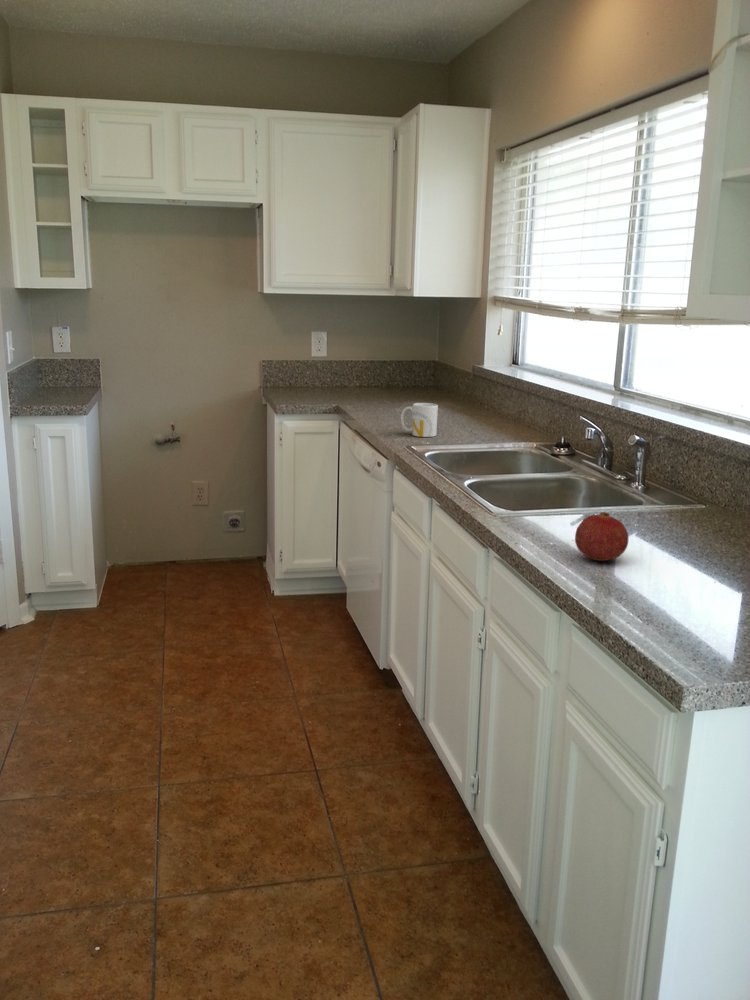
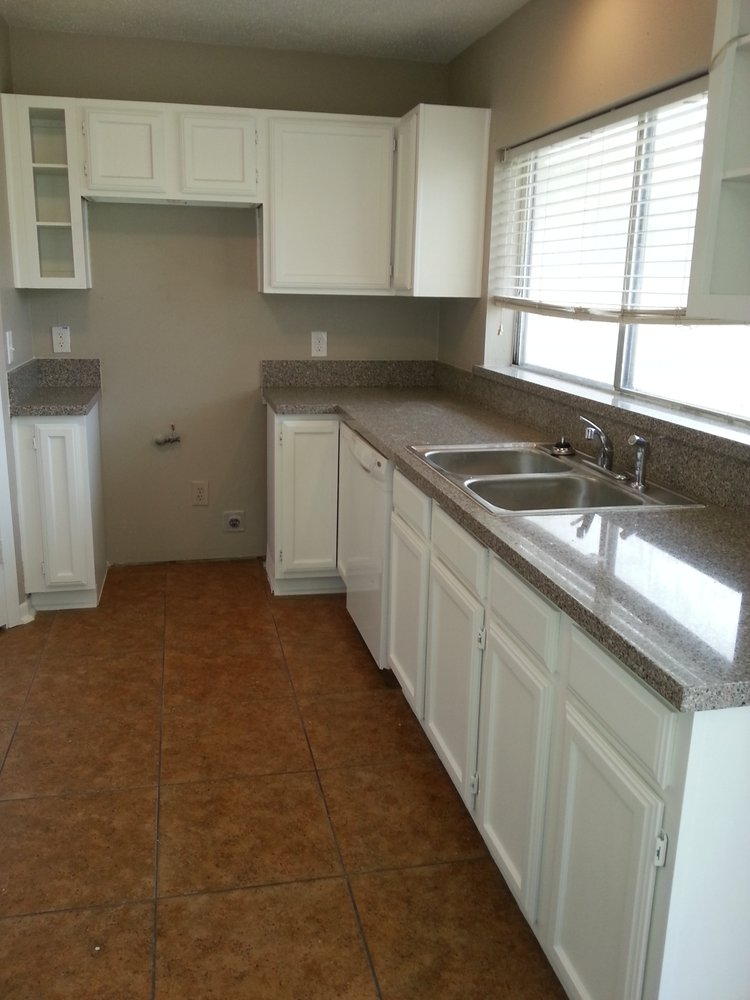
- fruit [574,511,629,562]
- mug [400,402,439,438]
